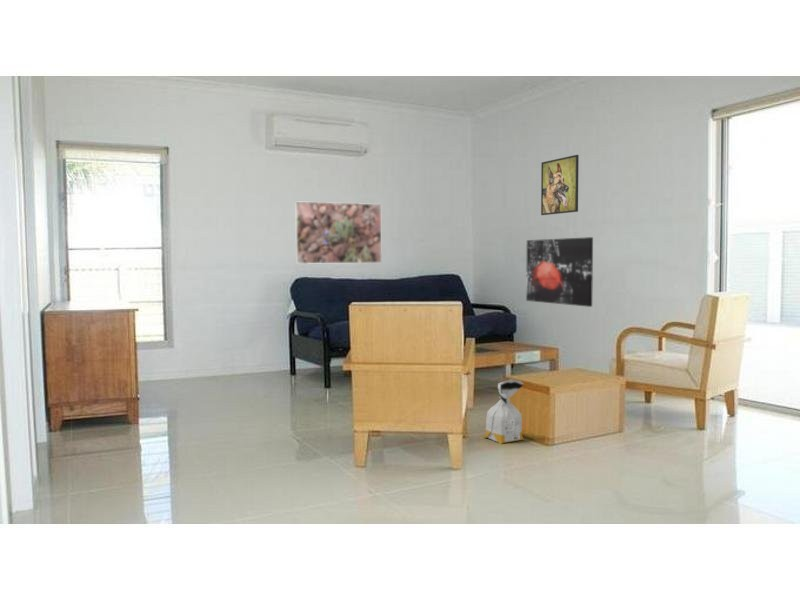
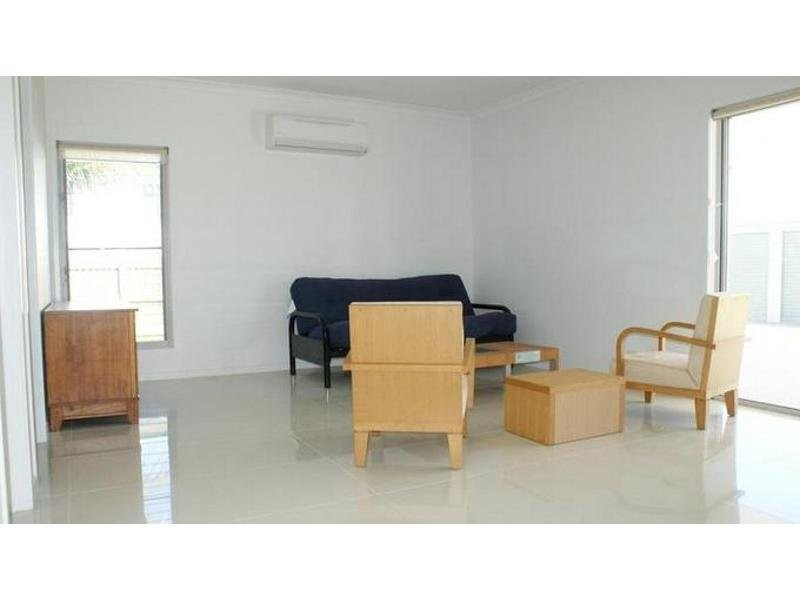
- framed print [540,154,580,216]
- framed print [294,201,383,265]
- bag [484,378,525,445]
- wall art [525,236,594,308]
